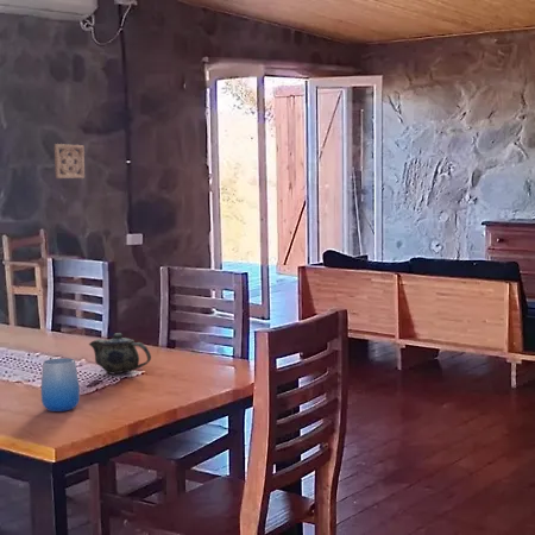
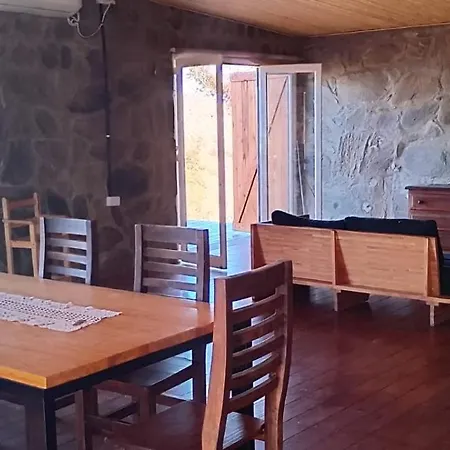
- wall ornament [54,143,86,180]
- chinaware [88,332,152,376]
- cup [40,357,81,413]
